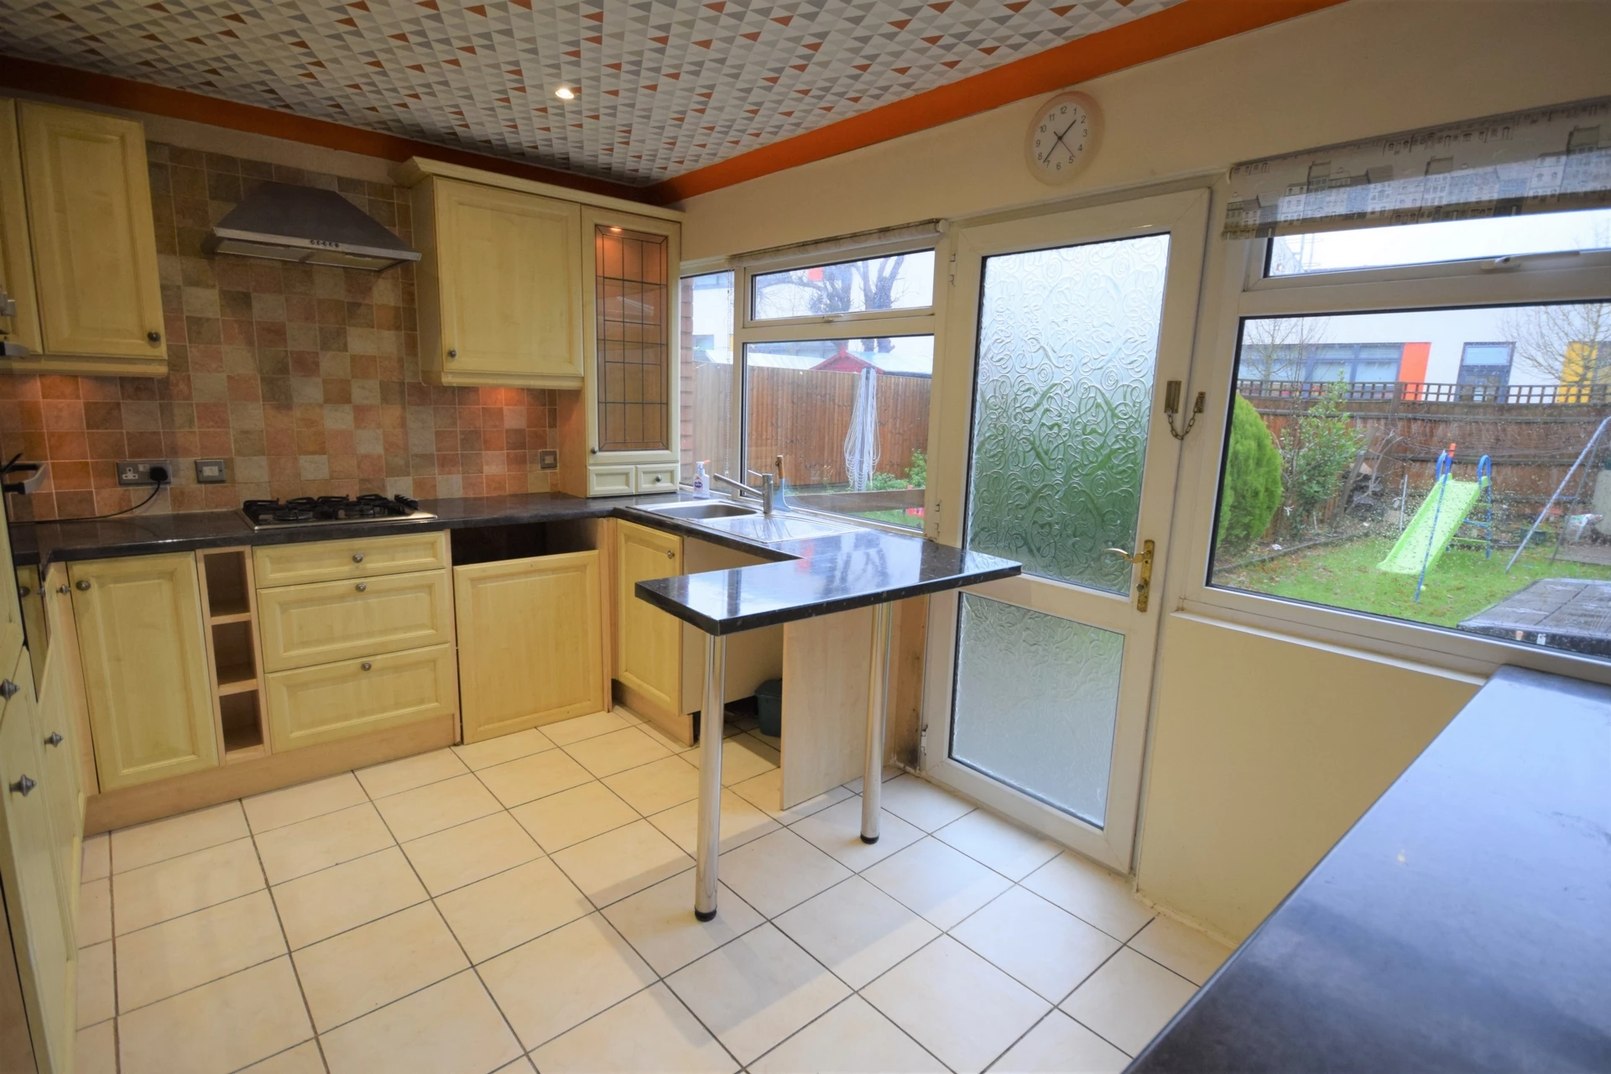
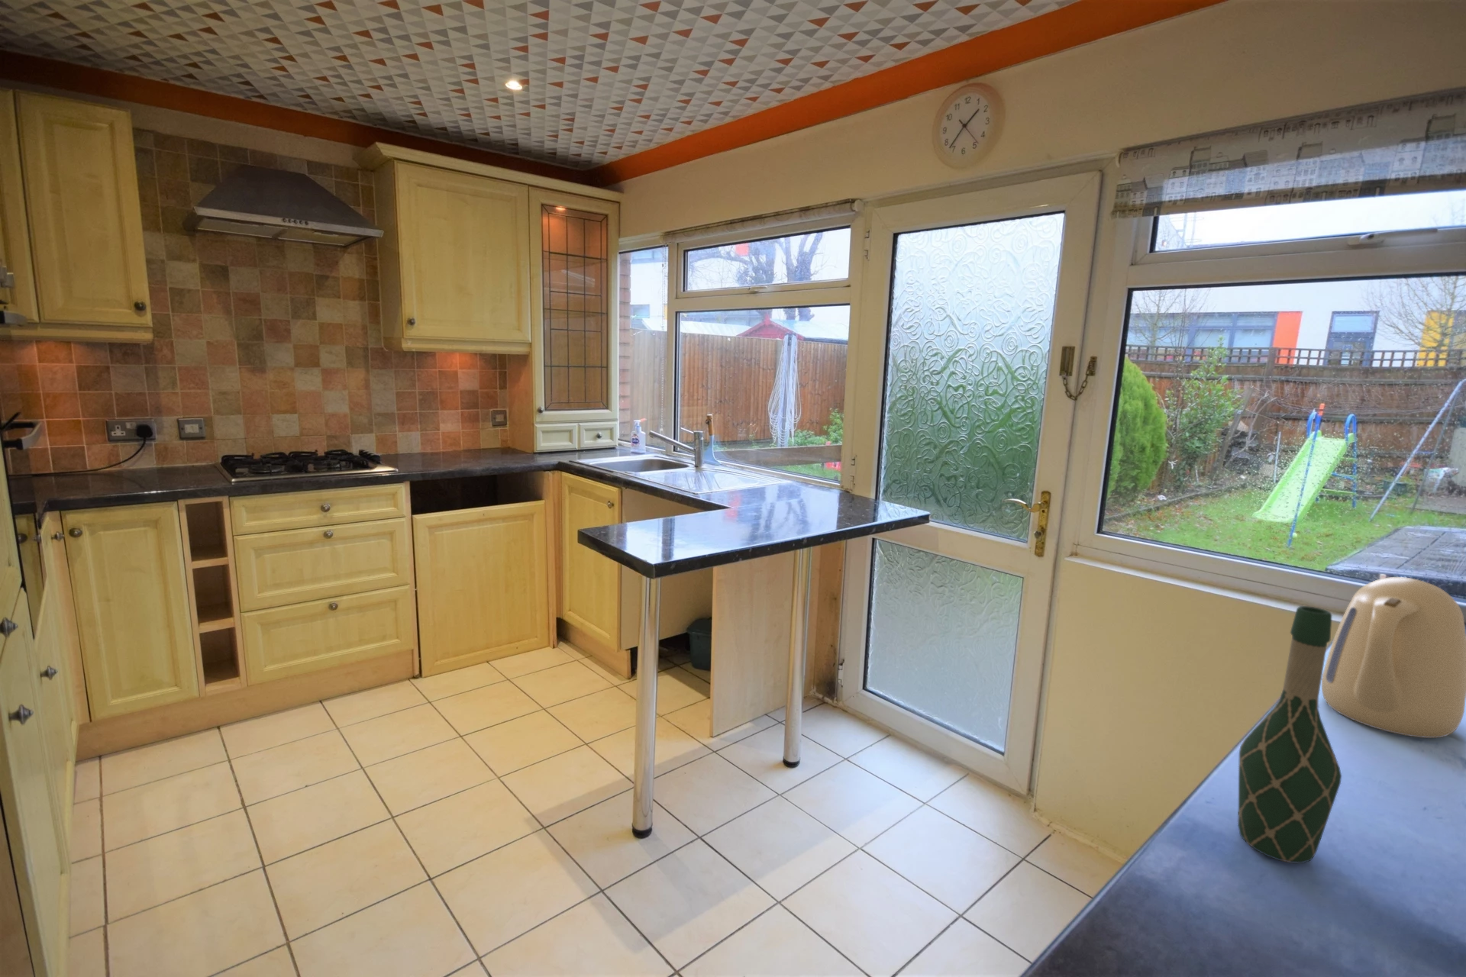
+ wine bottle [1237,605,1343,864]
+ kettle [1321,576,1466,739]
